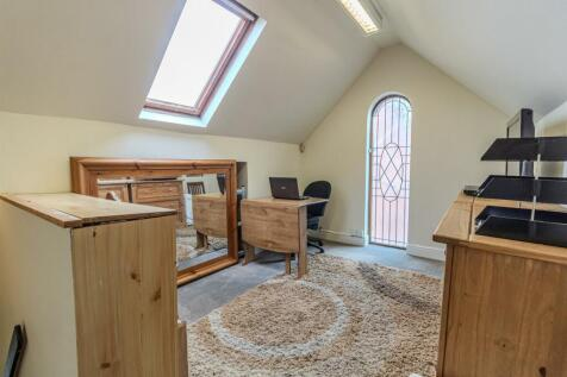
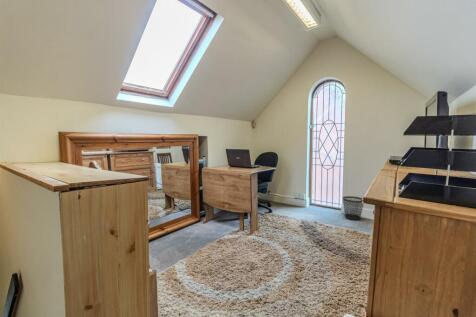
+ wastebasket [342,195,364,221]
